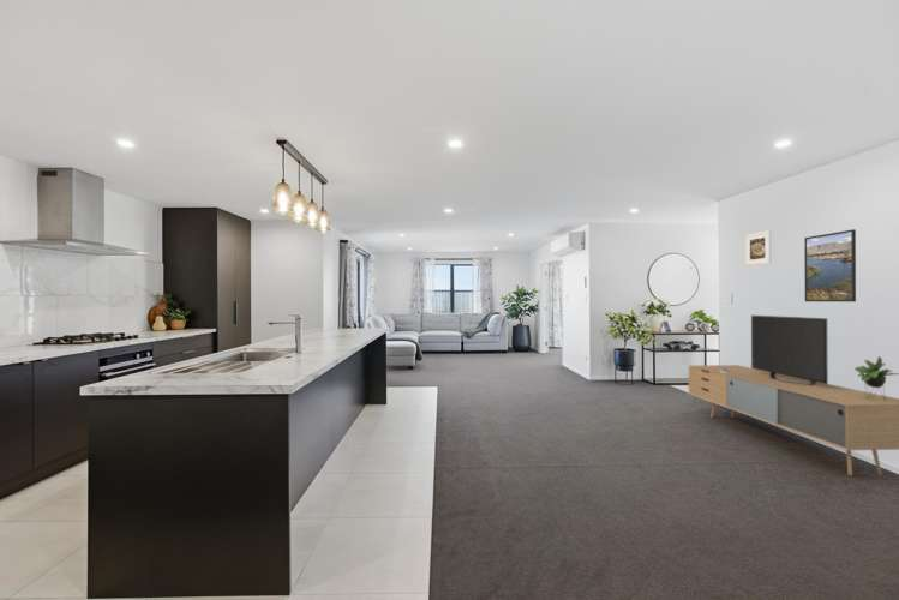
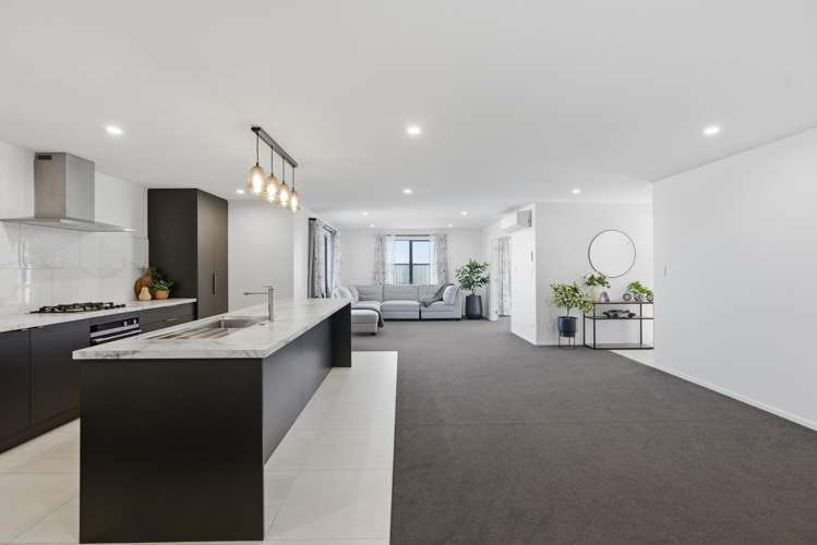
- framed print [744,229,773,268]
- media console [688,314,899,476]
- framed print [803,228,857,302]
